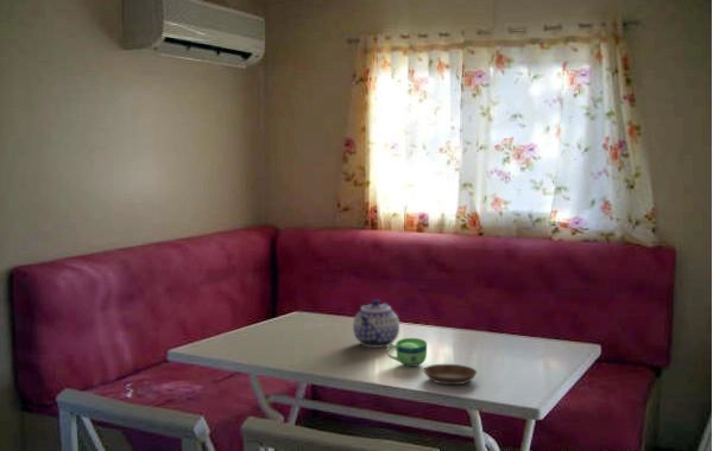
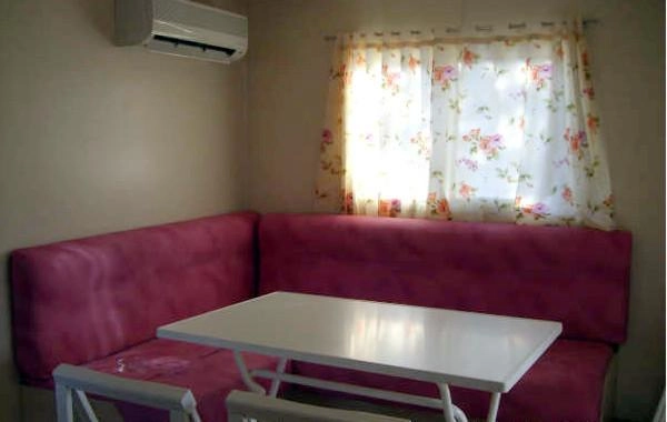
- teapot [352,298,400,349]
- saucer [422,363,478,386]
- cup [385,337,428,368]
